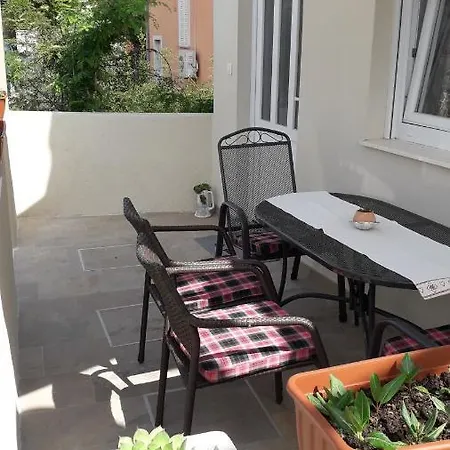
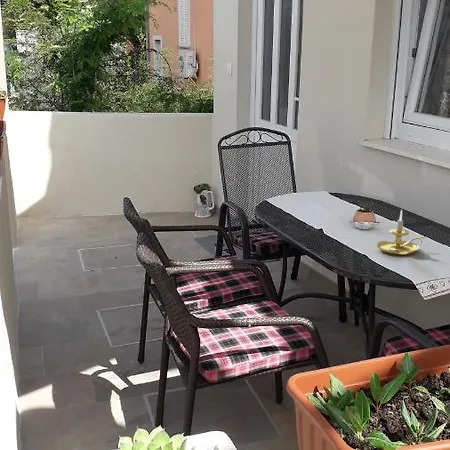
+ candle holder [376,209,427,256]
